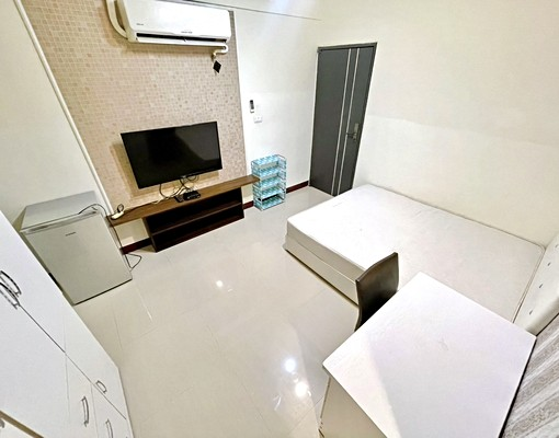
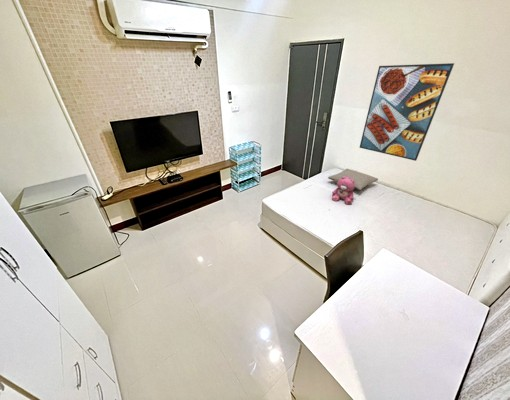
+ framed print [358,62,455,162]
+ pillow [327,168,379,191]
+ teddy bear [331,176,355,205]
